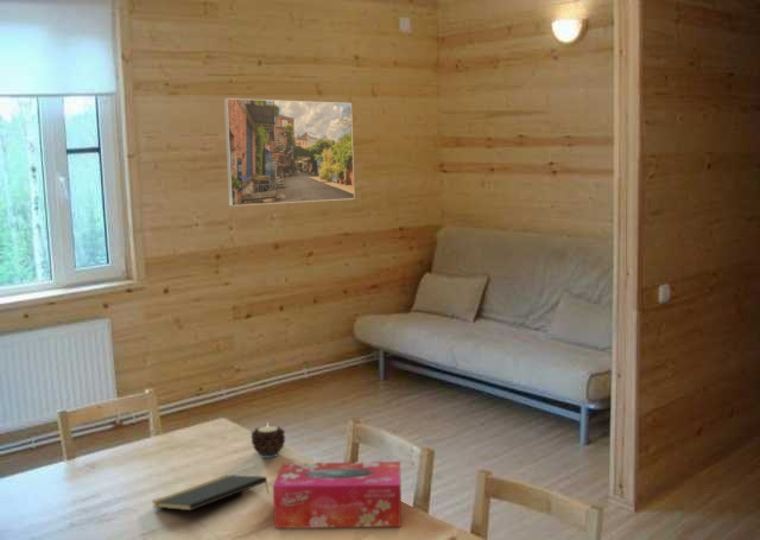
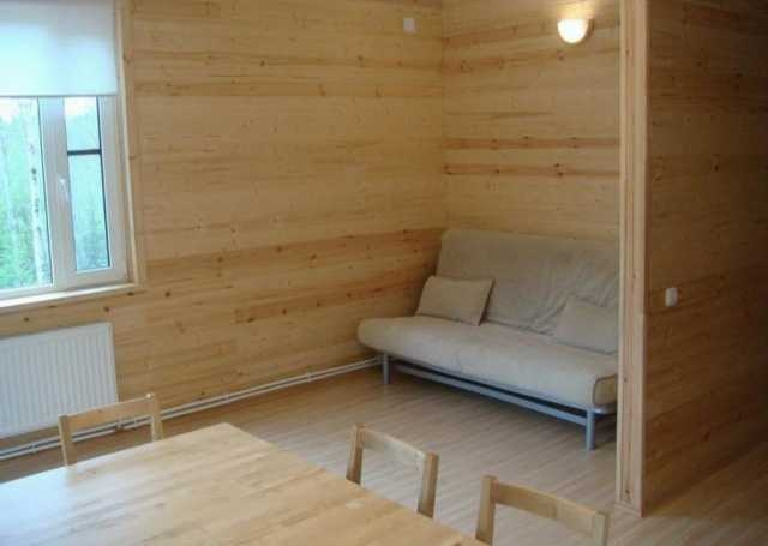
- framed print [223,97,356,208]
- tissue box [272,460,403,529]
- notepad [151,474,271,512]
- candle [249,423,286,459]
